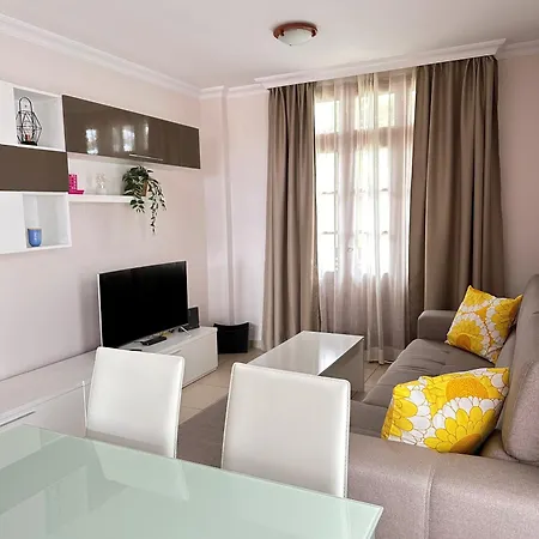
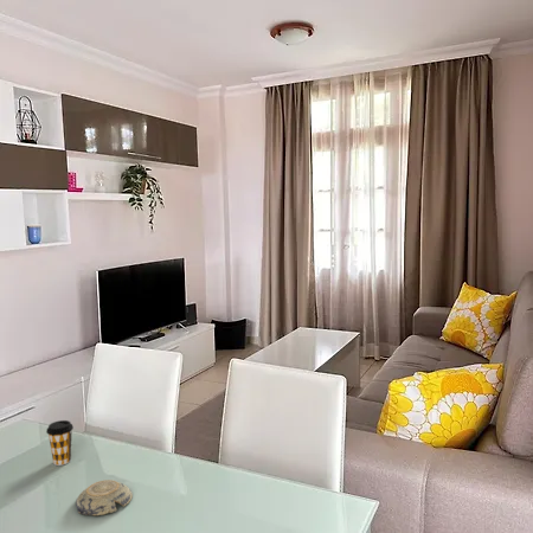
+ coffee cup [45,419,75,467]
+ decorative bowl [75,479,134,516]
